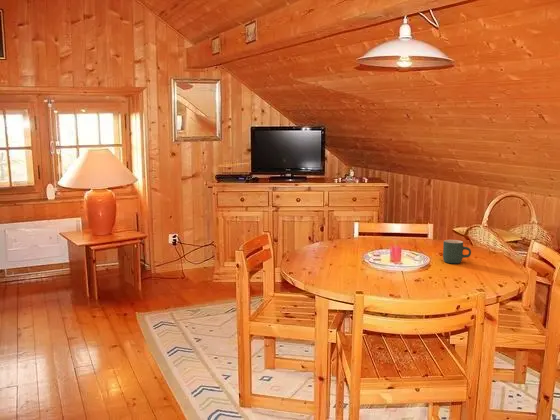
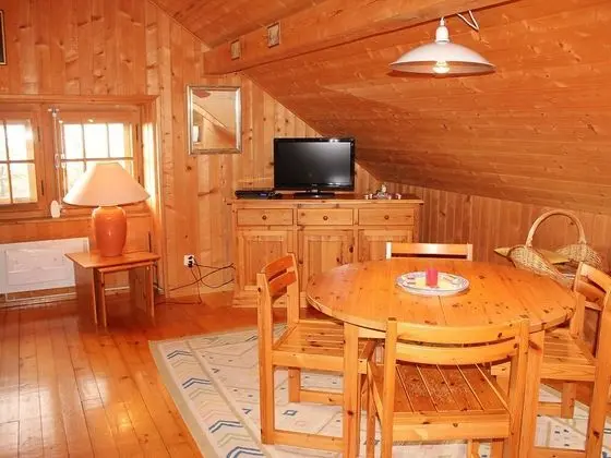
- mug [442,239,472,264]
